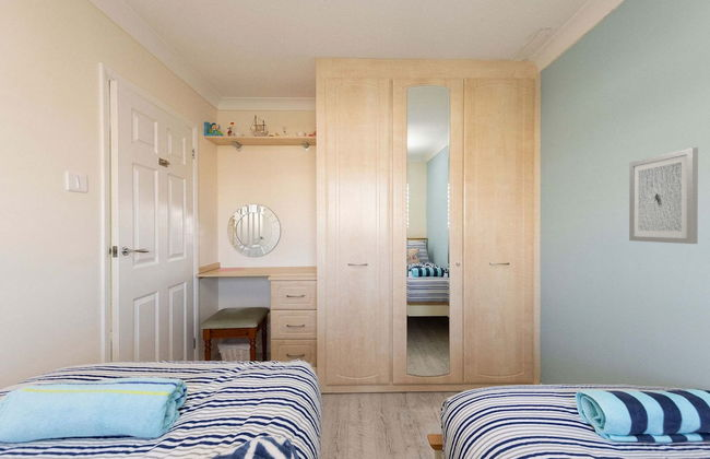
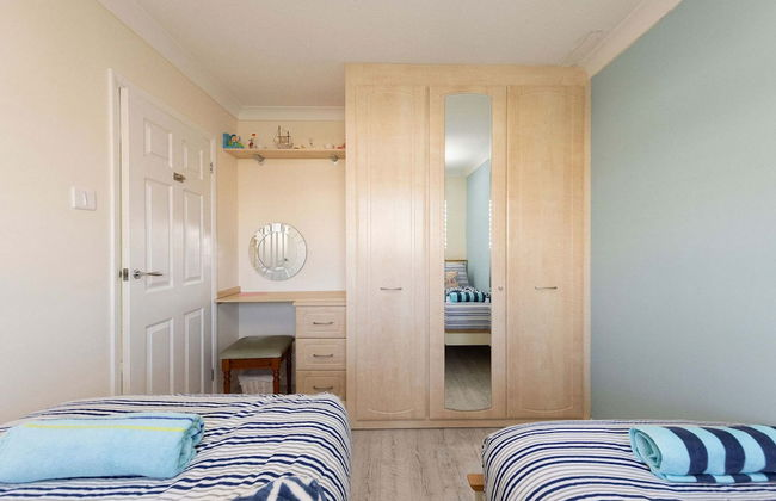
- wall art [628,146,699,245]
